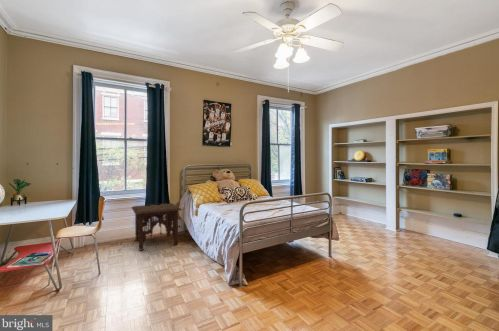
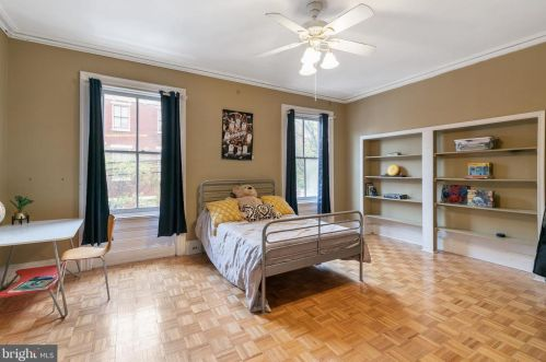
- side table [130,202,183,251]
